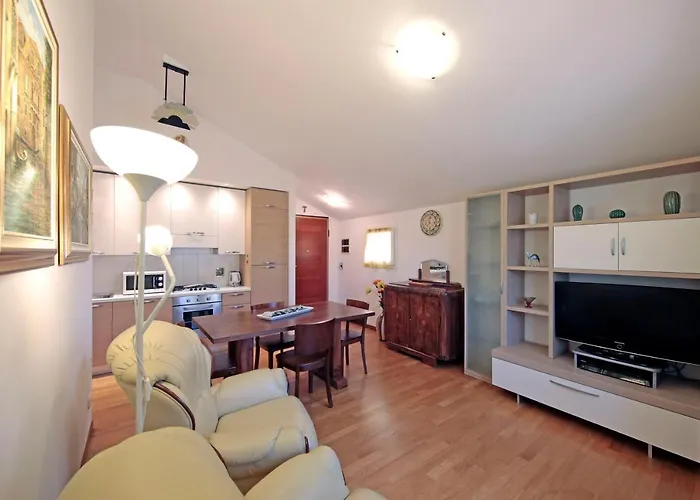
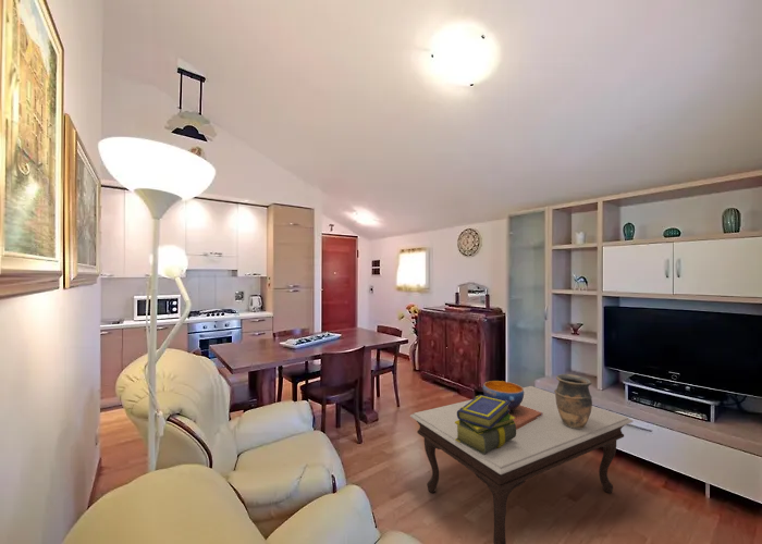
+ vase [553,373,593,429]
+ coffee table [409,385,634,544]
+ stack of books [455,394,516,455]
+ decorative bowl [481,380,542,430]
